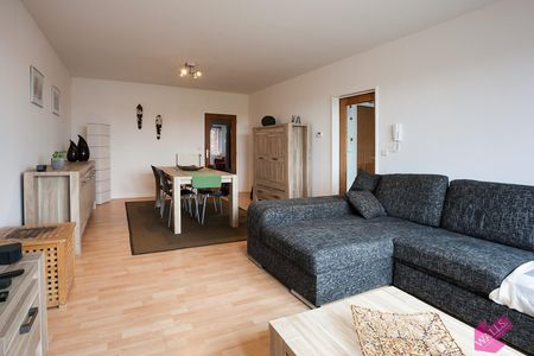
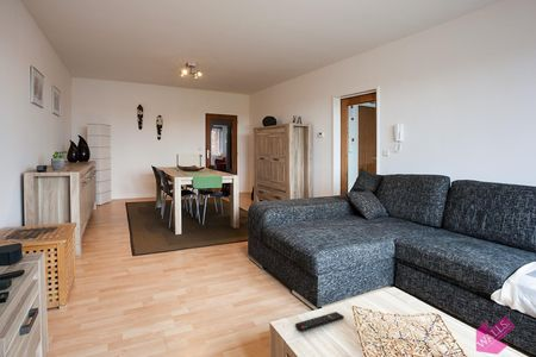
+ remote control [294,311,345,332]
